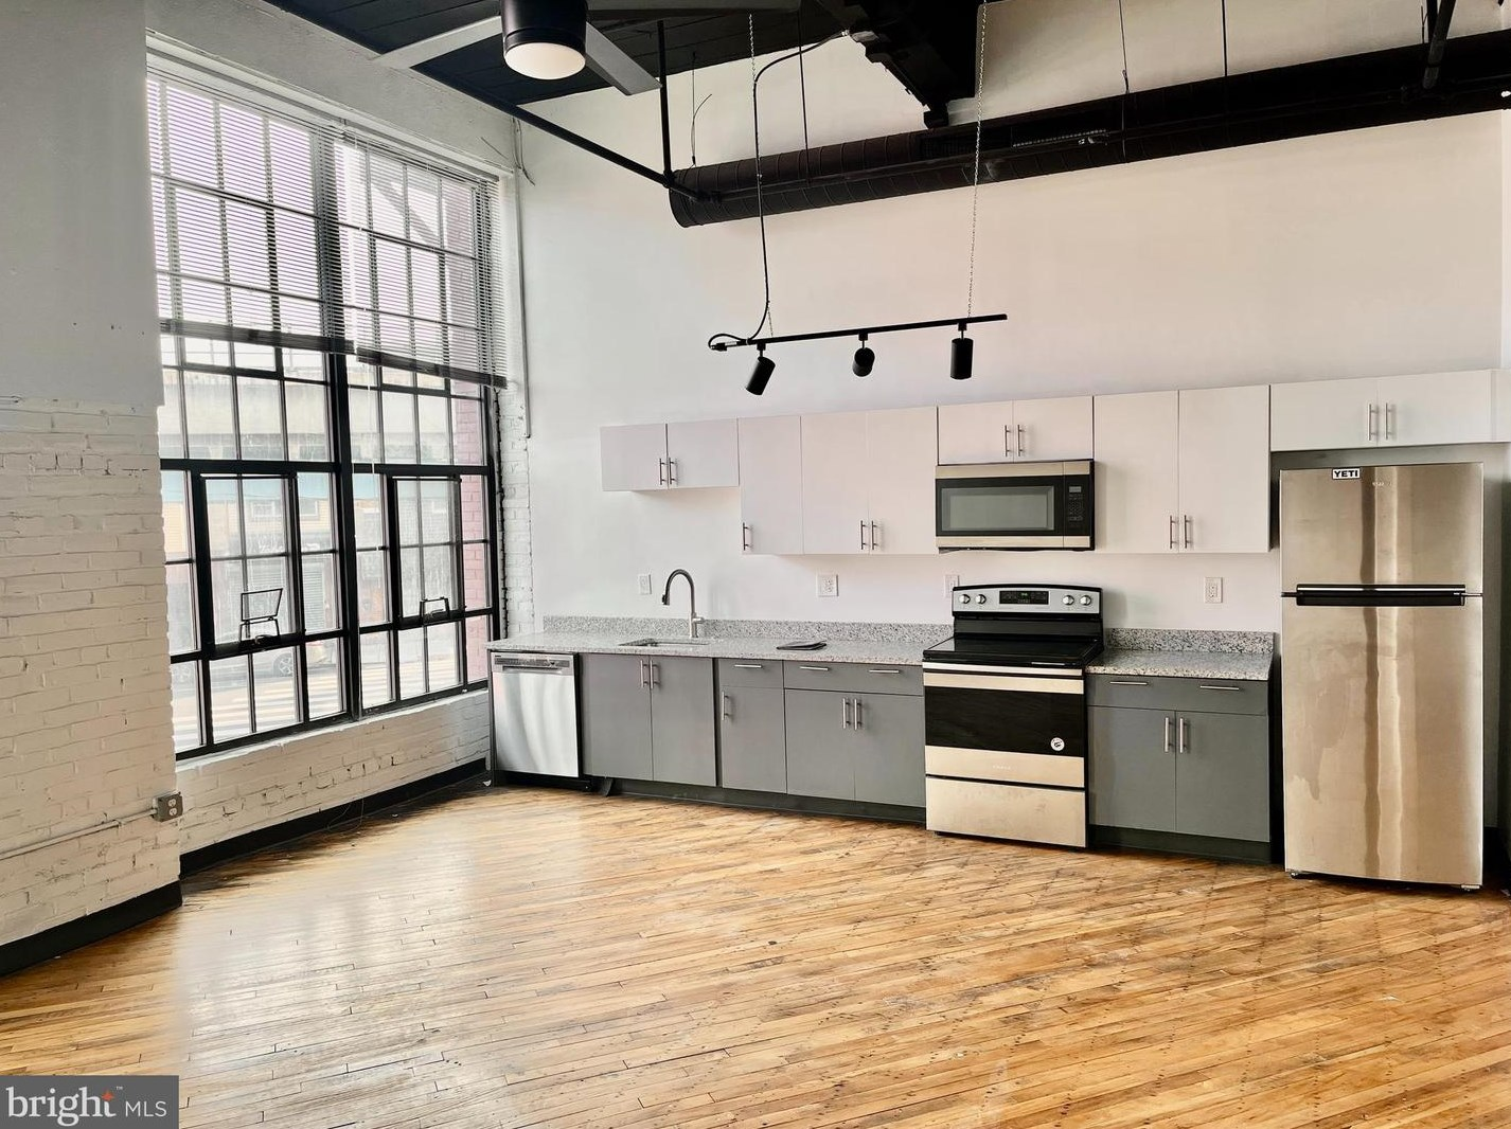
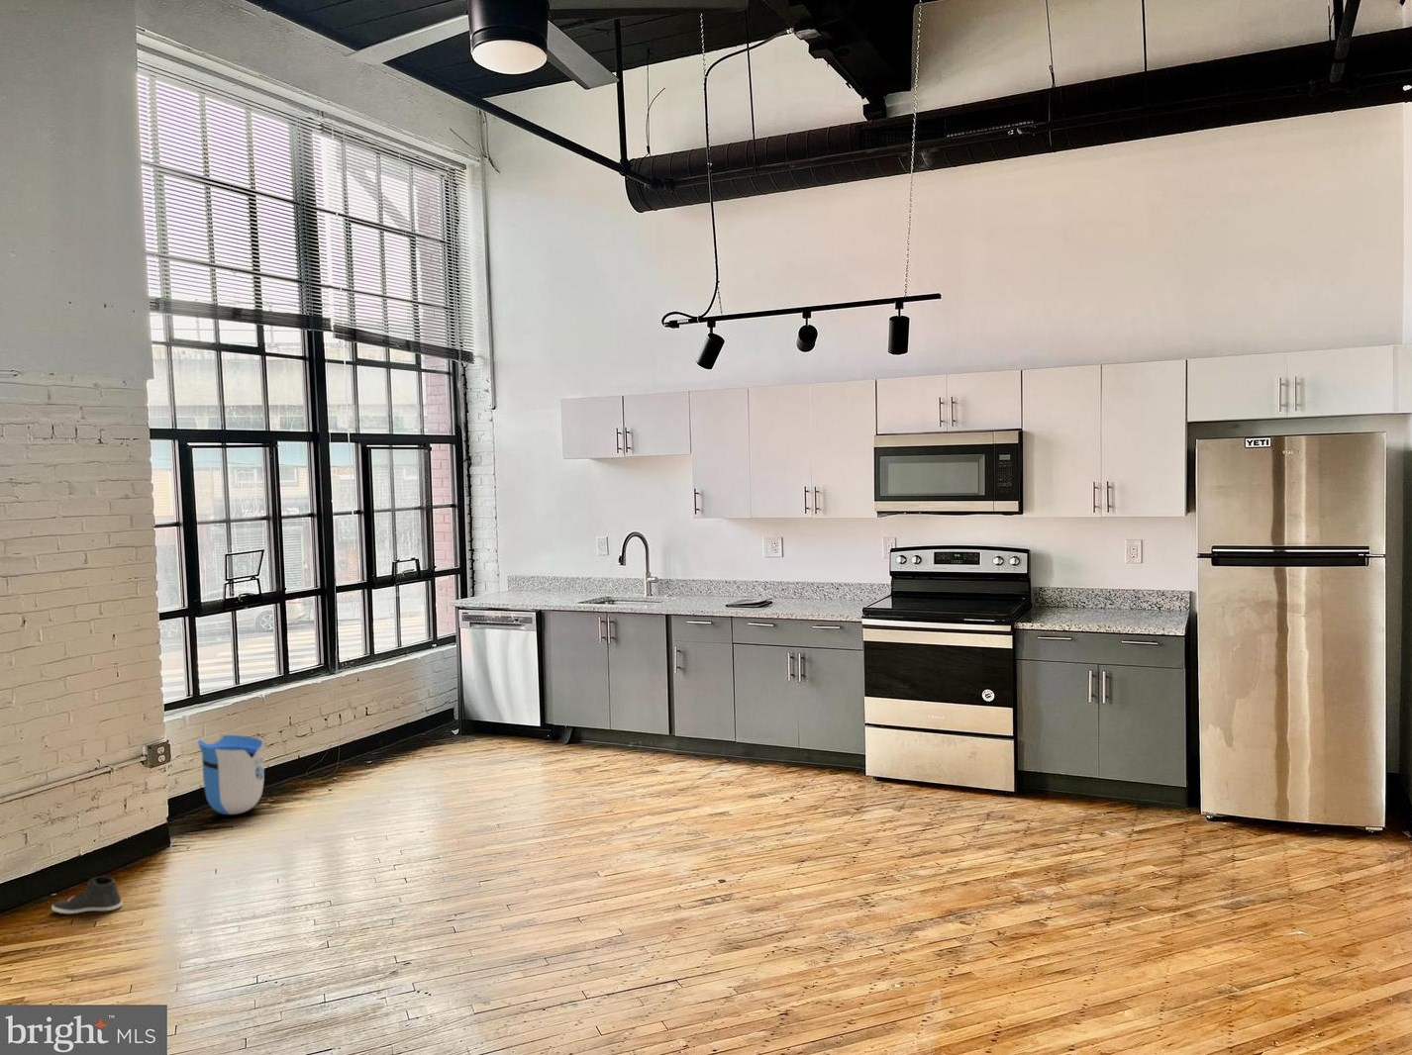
+ sneaker [51,874,123,914]
+ sun visor [197,735,265,816]
